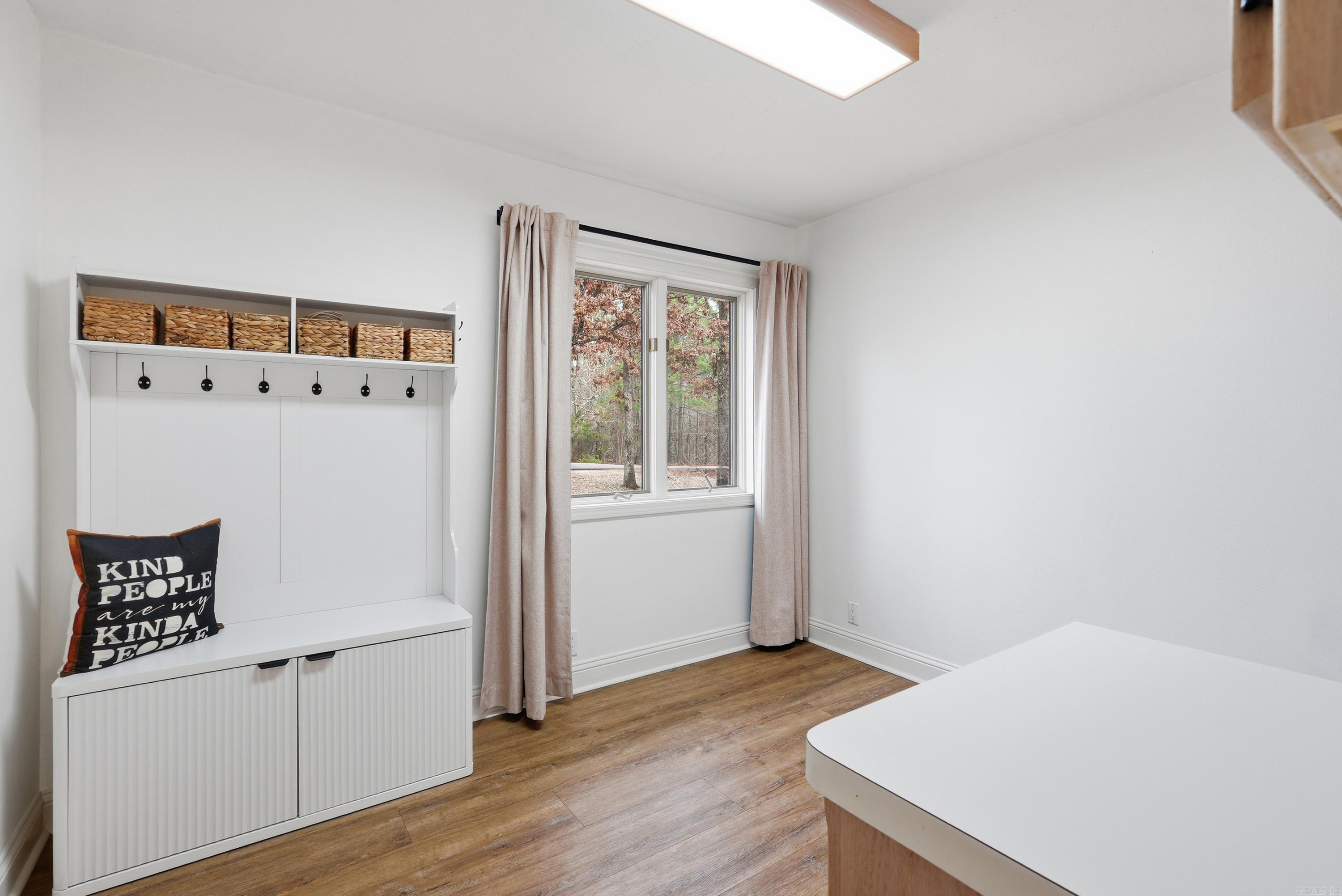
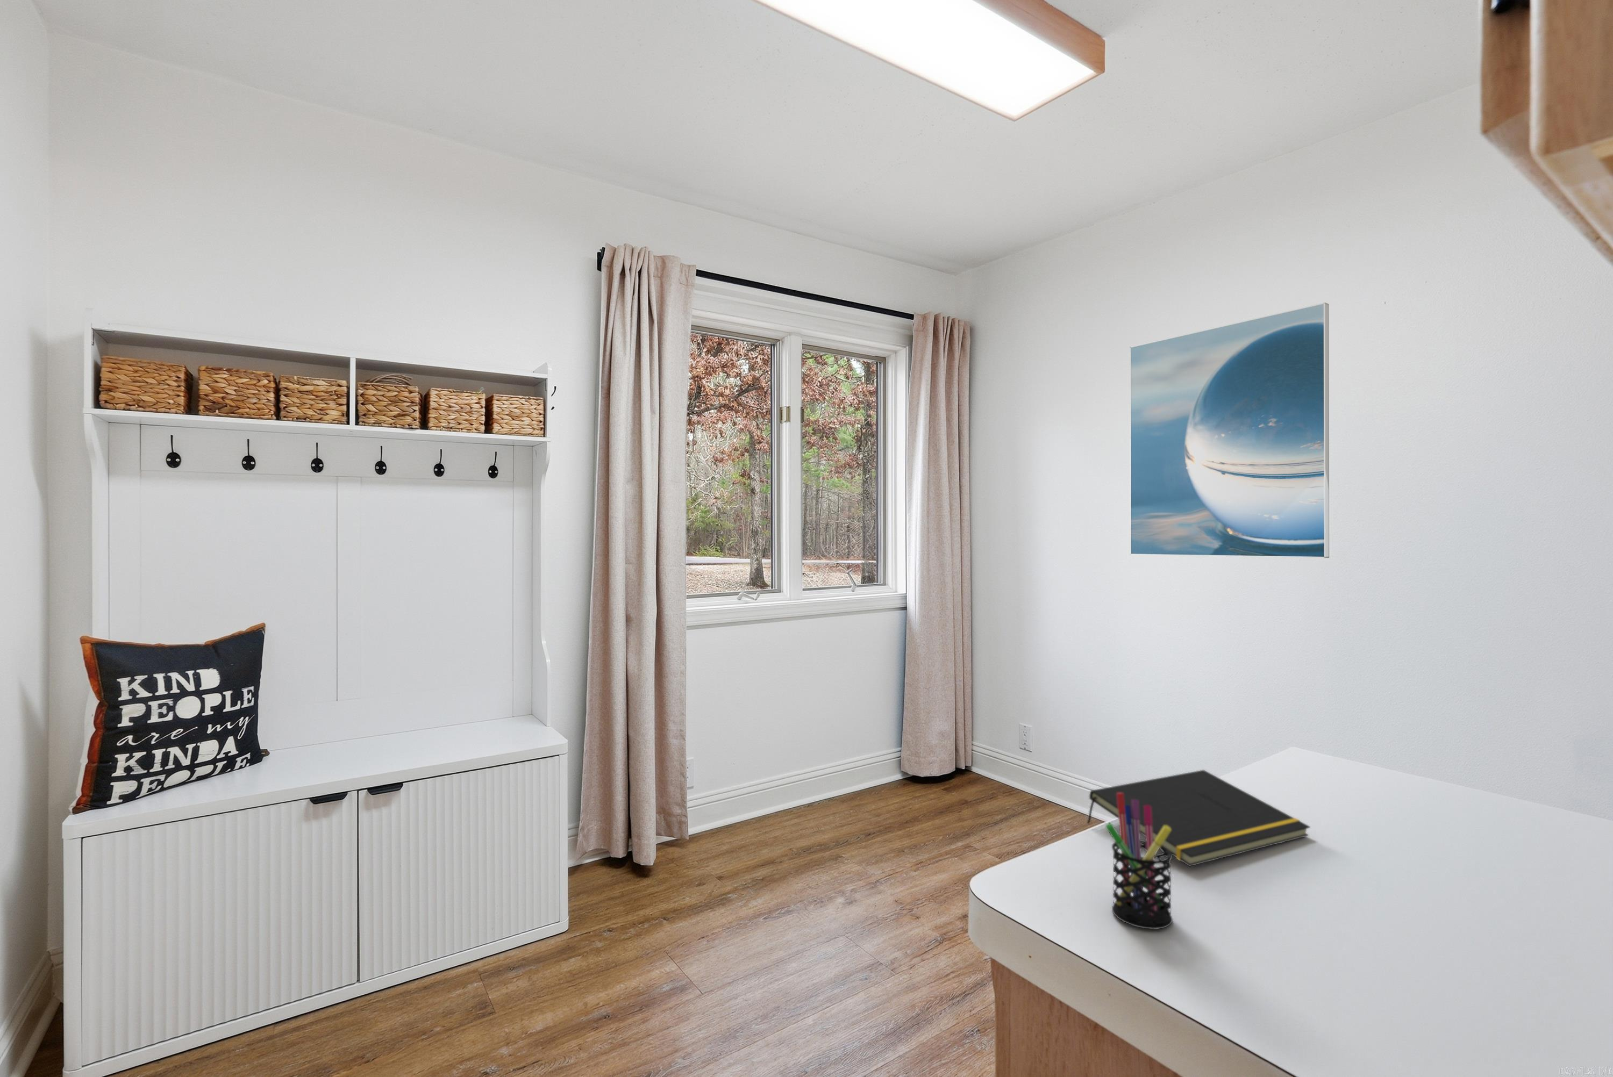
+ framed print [1129,302,1329,559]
+ notepad [1087,769,1311,867]
+ pen holder [1105,792,1173,929]
